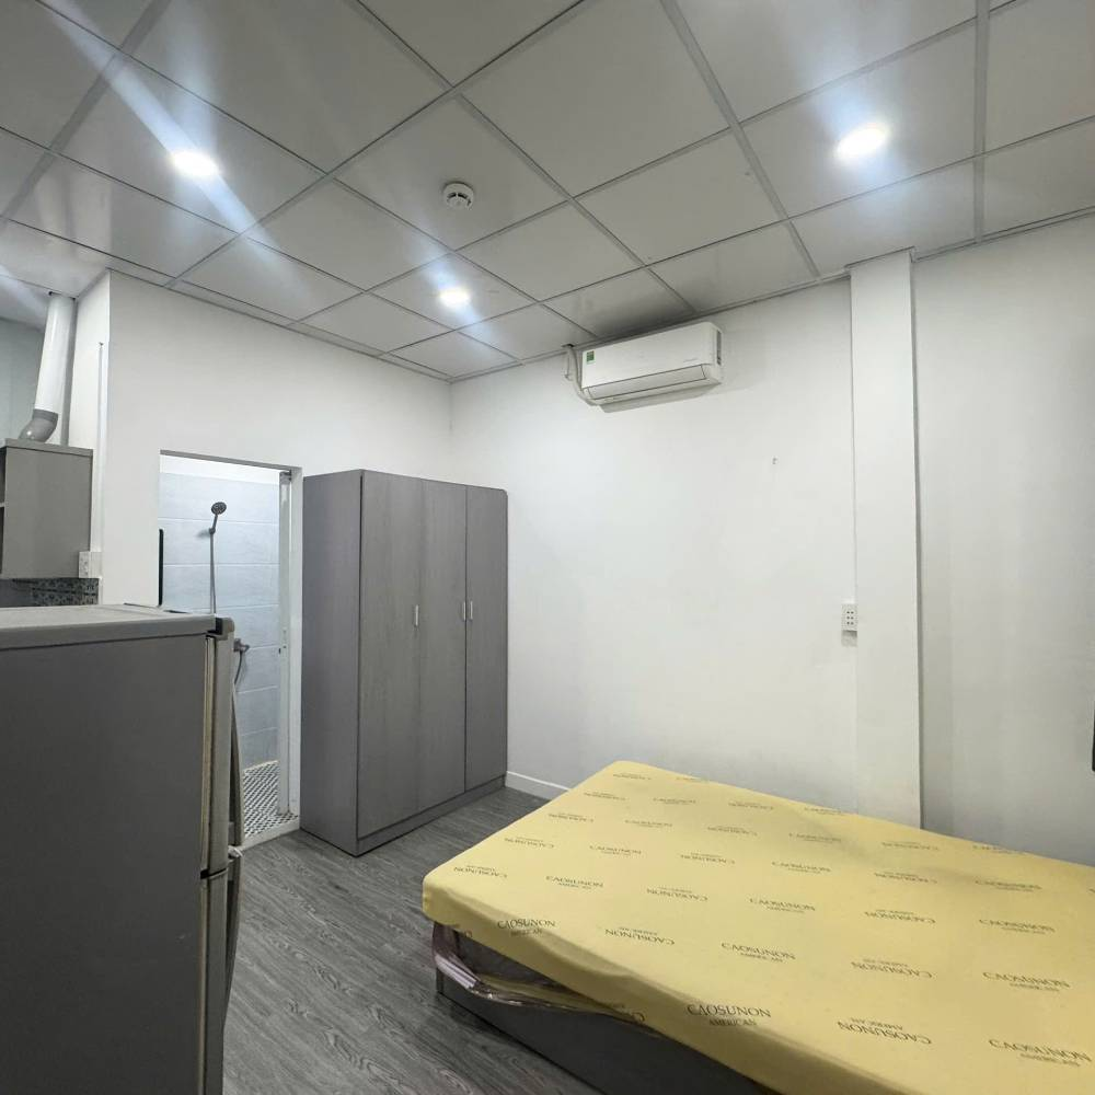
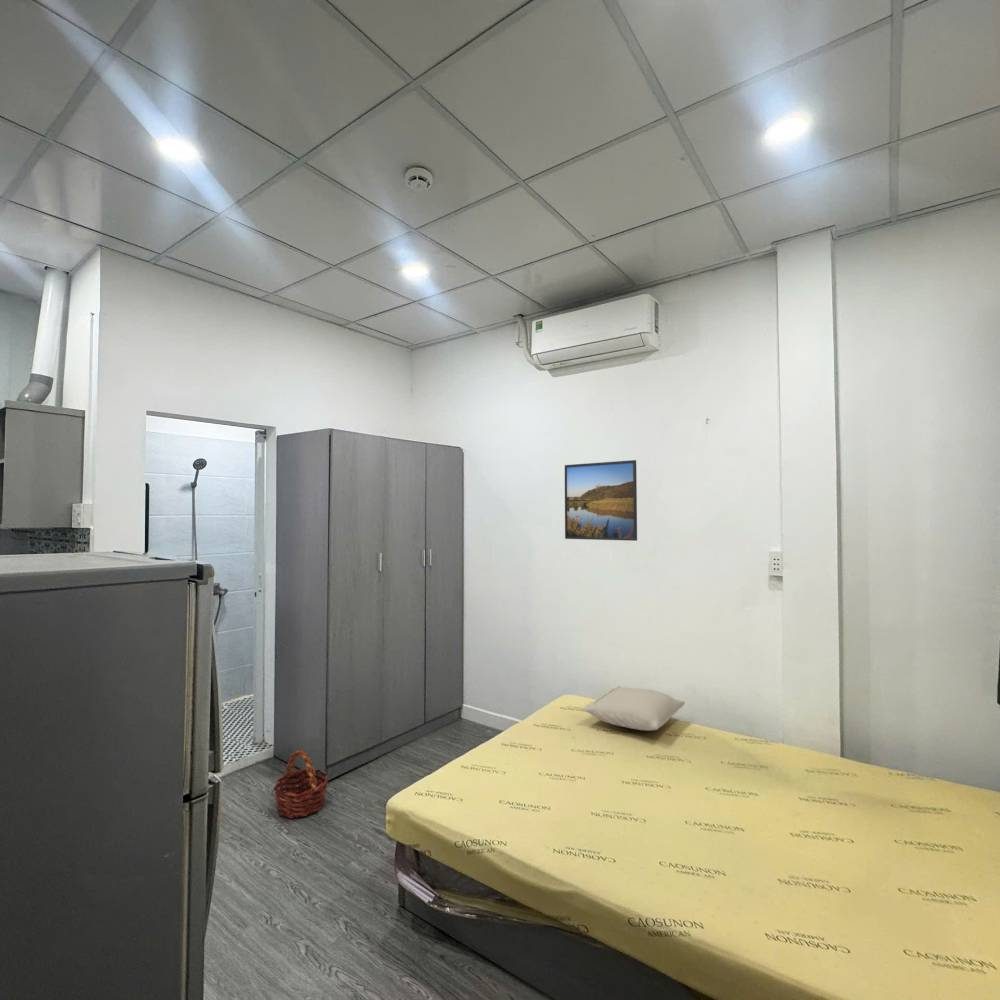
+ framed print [564,459,638,542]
+ pillow [580,686,686,732]
+ basket [272,749,329,819]
